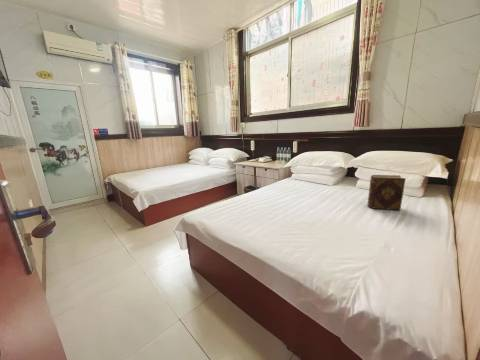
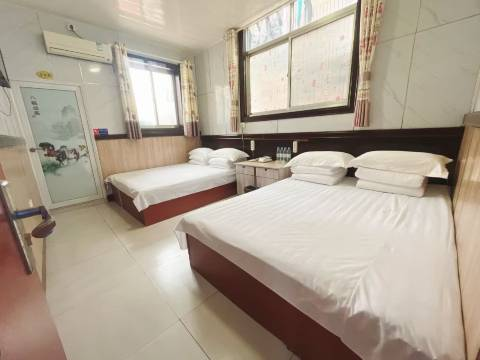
- diary [367,174,407,211]
